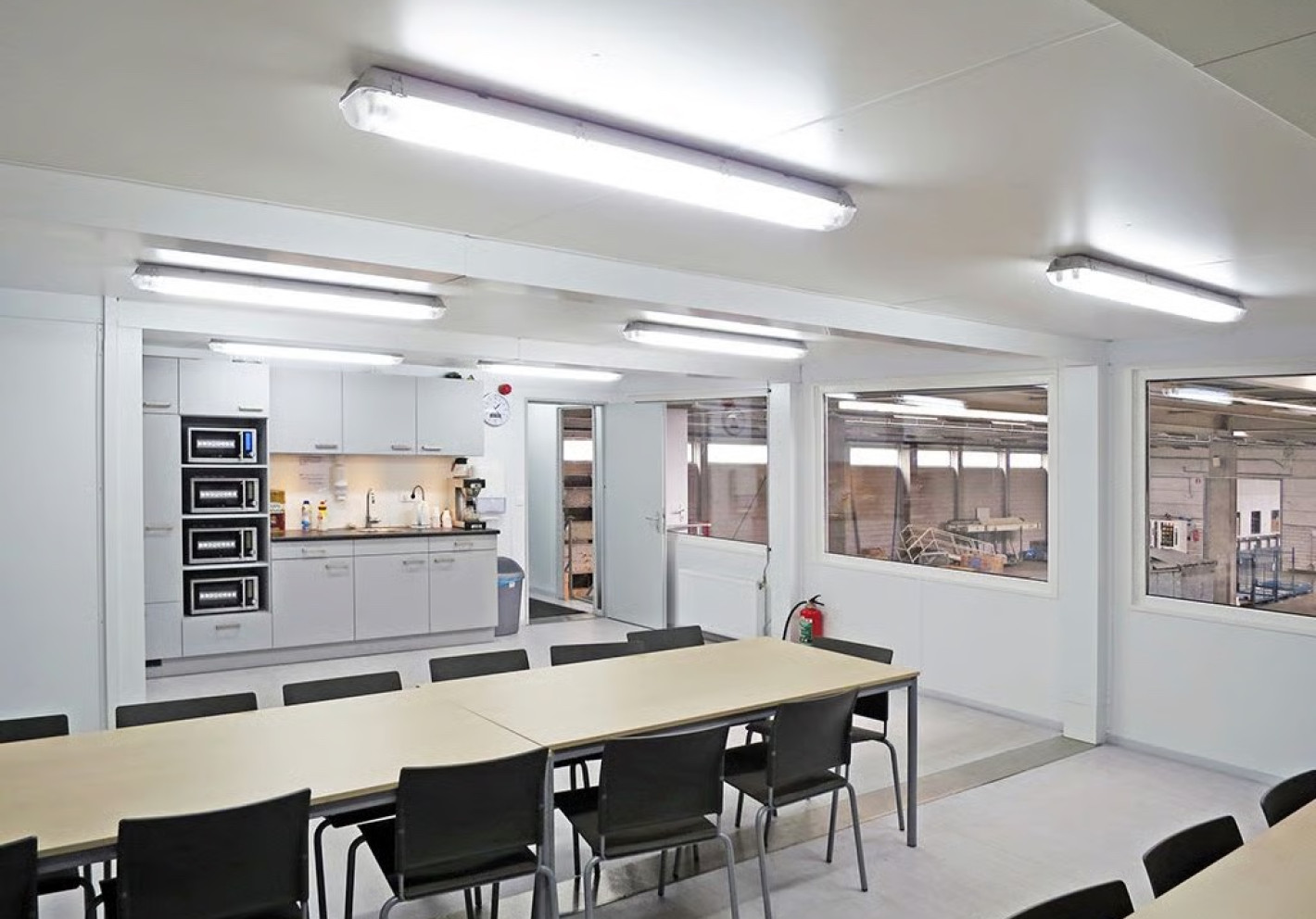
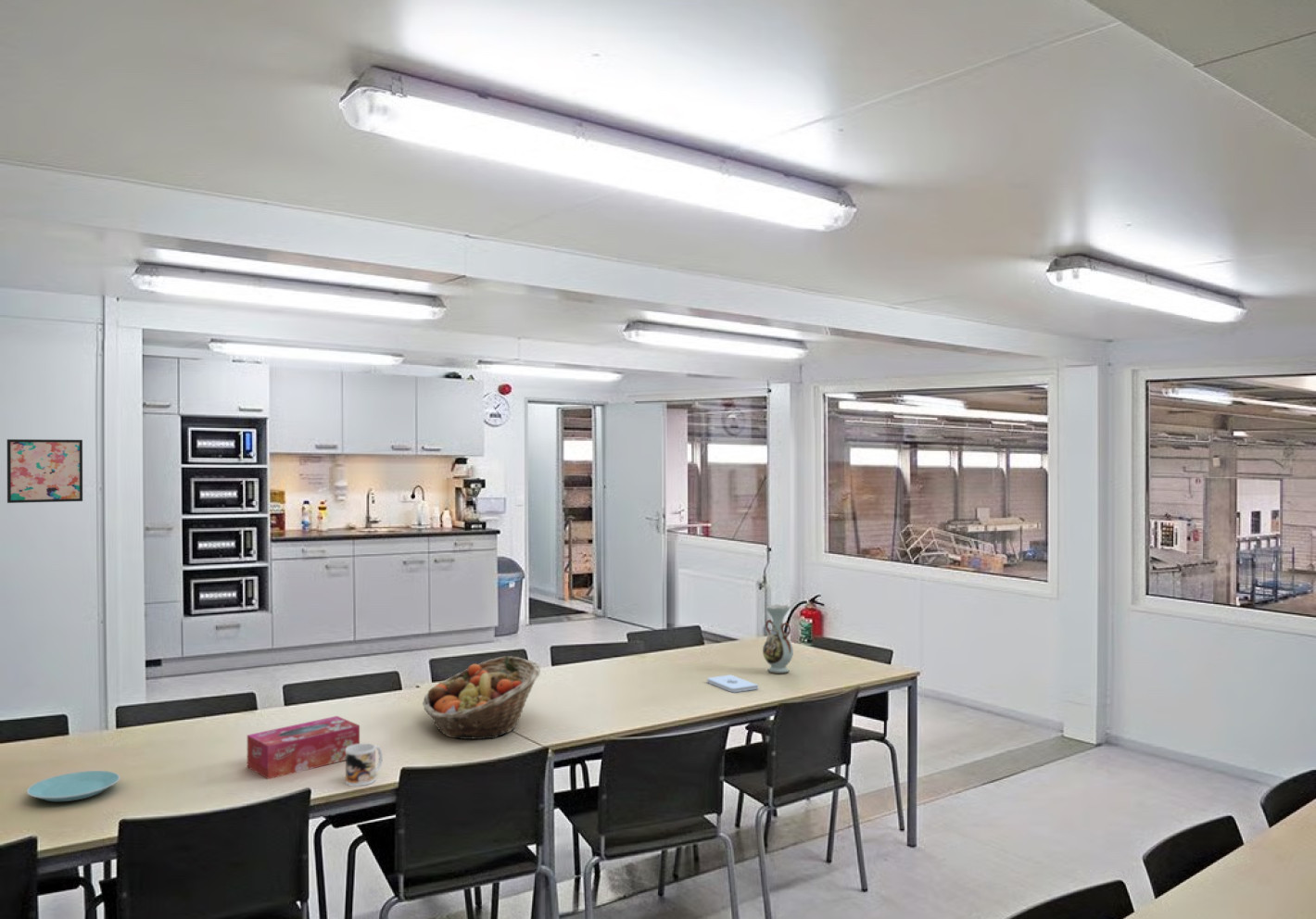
+ tissue box [247,715,361,780]
+ wall art [6,438,83,504]
+ plate [26,770,121,802]
+ mug [345,743,384,787]
+ fruit basket [422,655,541,740]
+ vase [762,604,794,674]
+ notepad [706,674,759,693]
